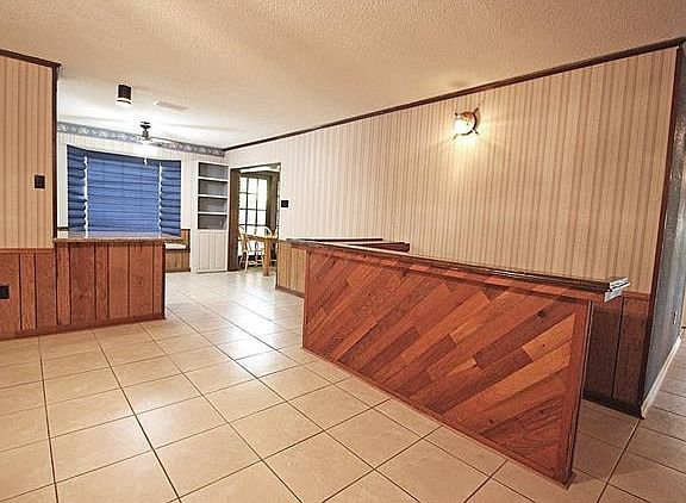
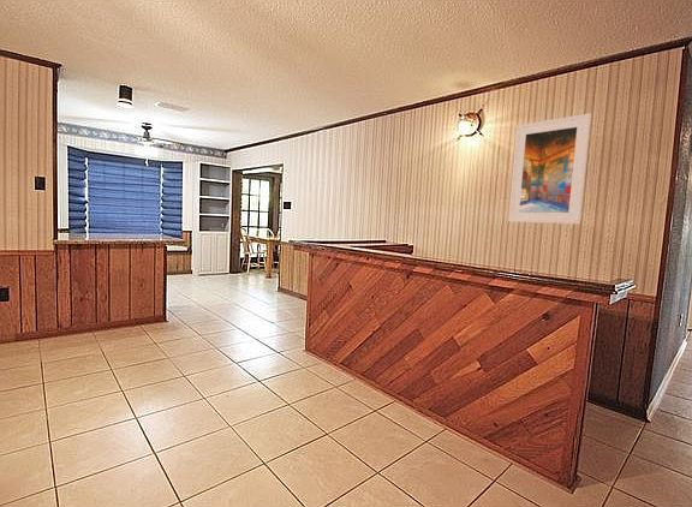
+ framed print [507,112,592,225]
